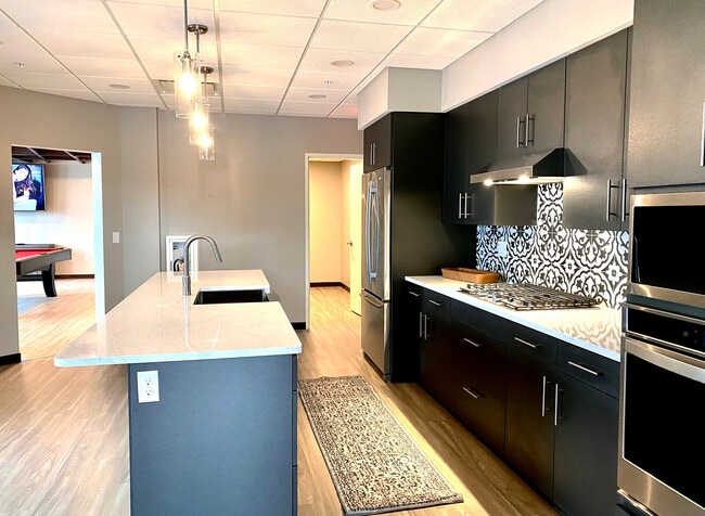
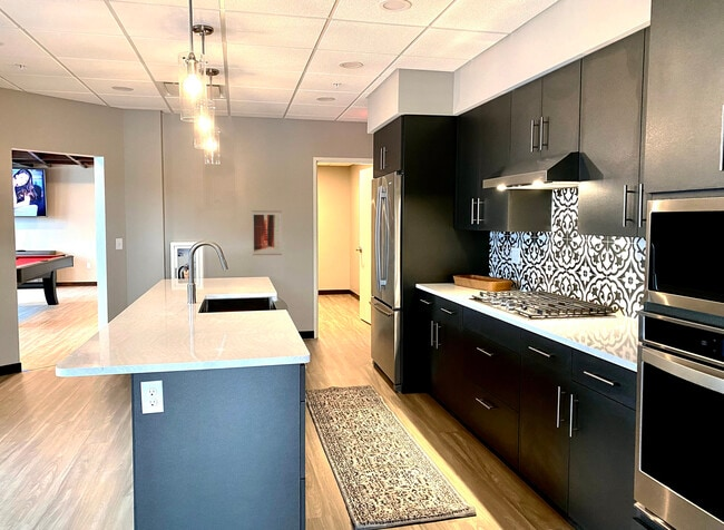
+ wall art [251,209,283,256]
